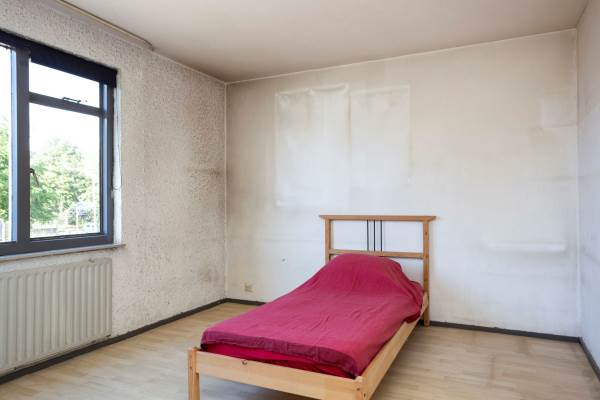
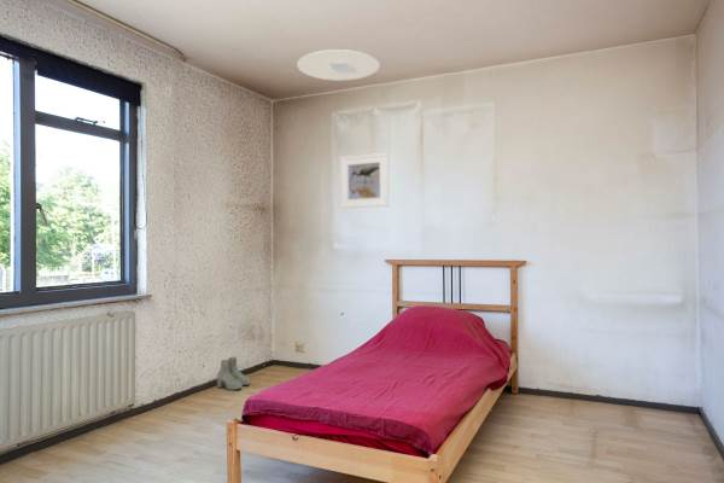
+ ceiling light [296,48,380,81]
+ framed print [339,152,390,209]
+ boots [216,356,251,391]
